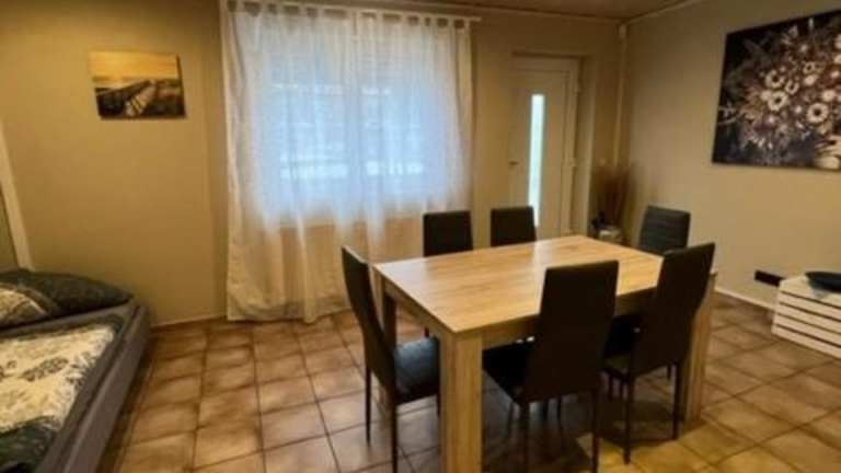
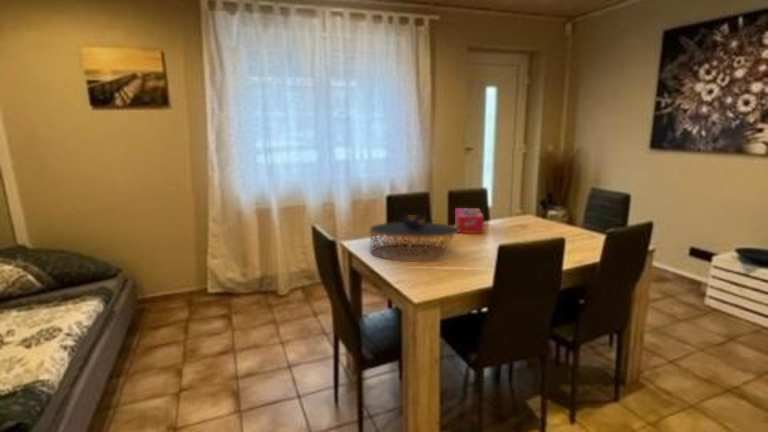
+ tissue box [454,207,485,235]
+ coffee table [369,214,460,263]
